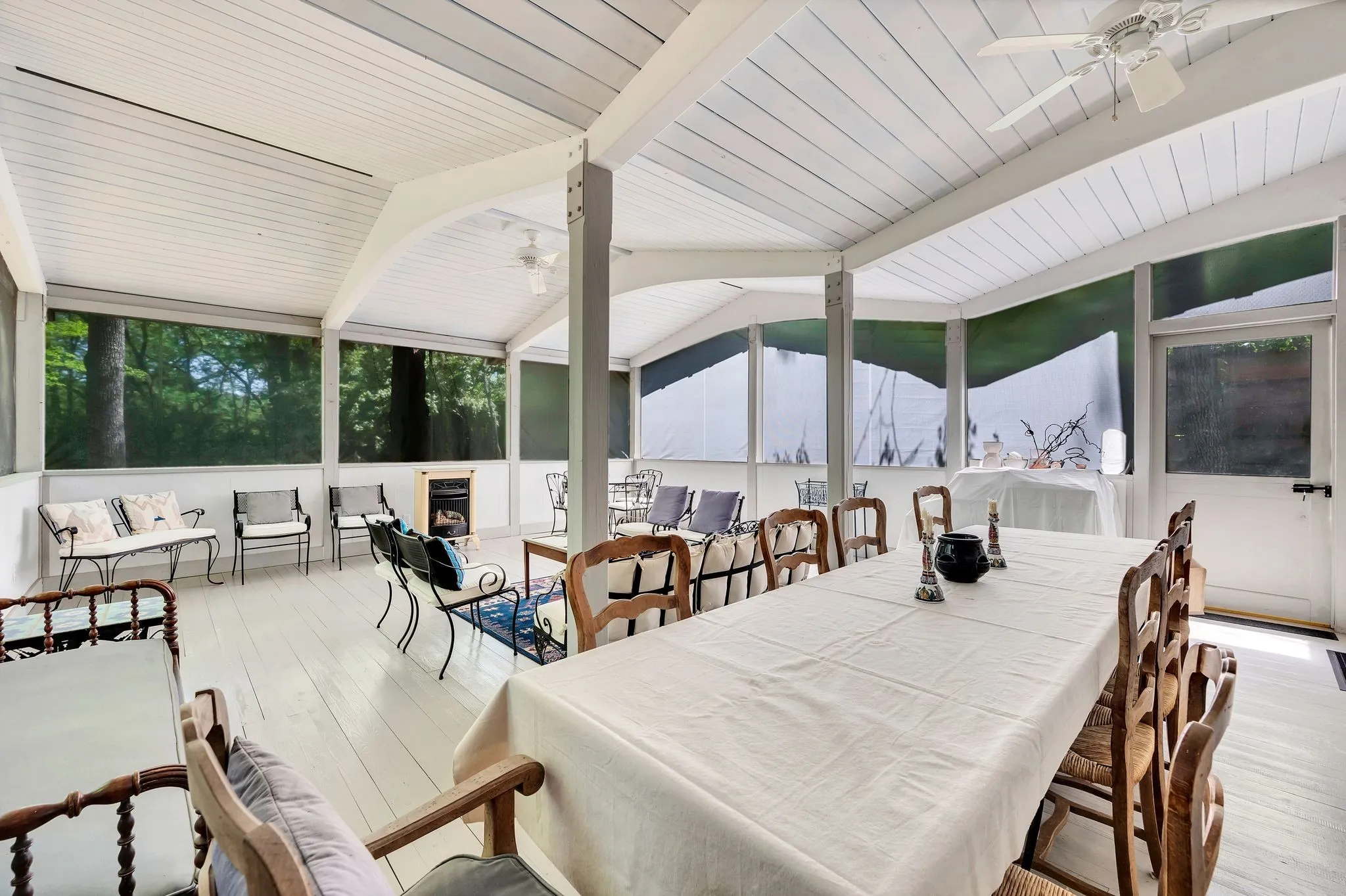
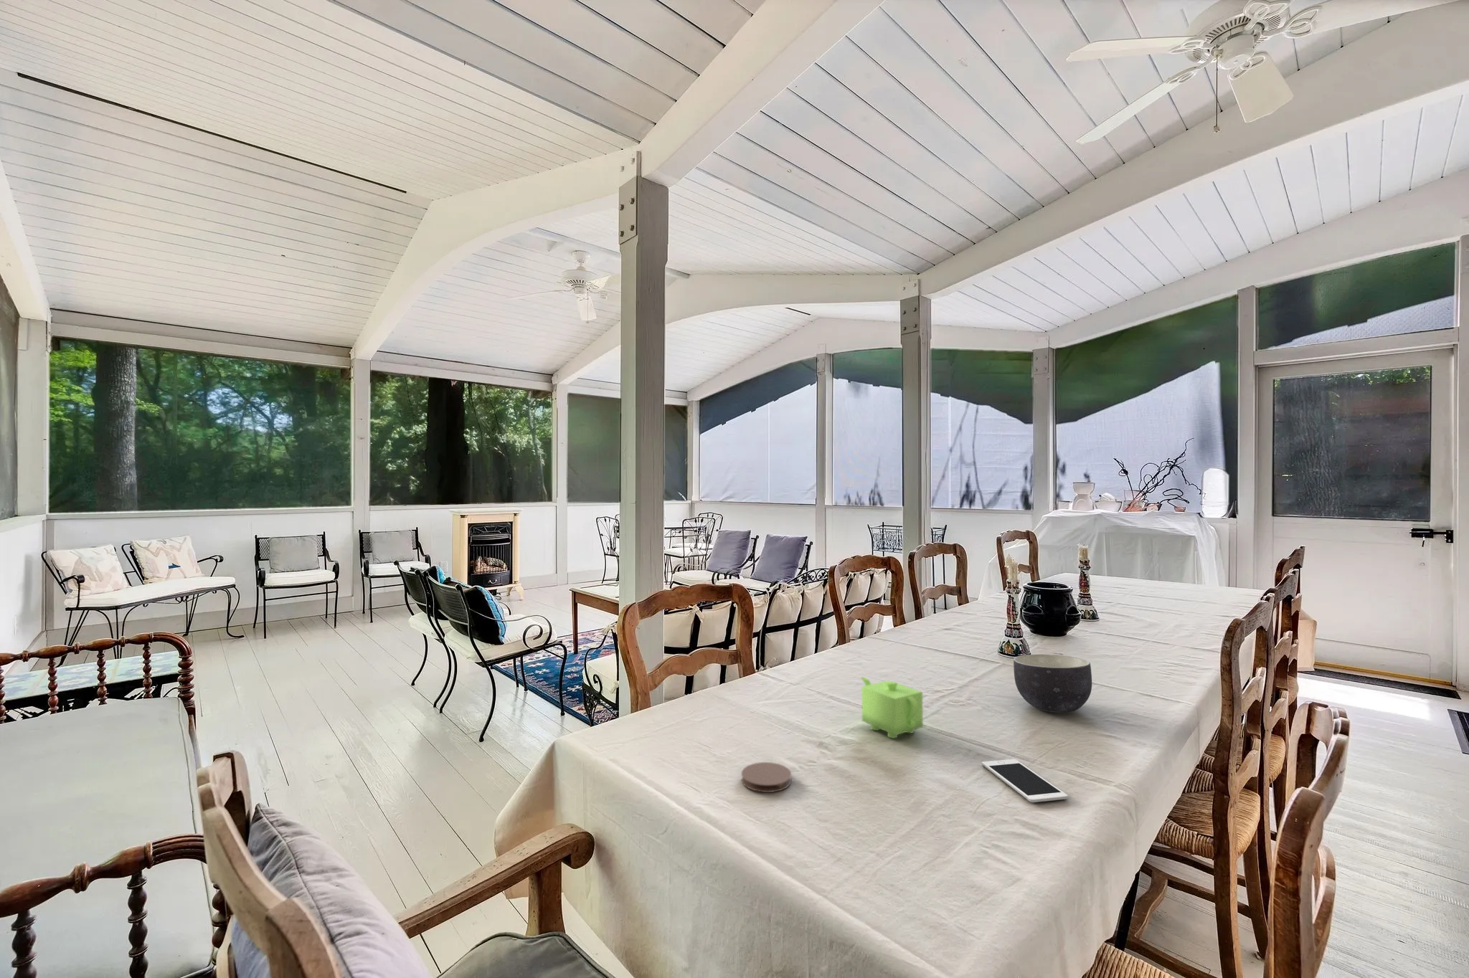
+ coaster [741,762,792,794]
+ cell phone [981,759,1068,803]
+ bowl [1013,654,1092,713]
+ teapot [860,676,924,739]
